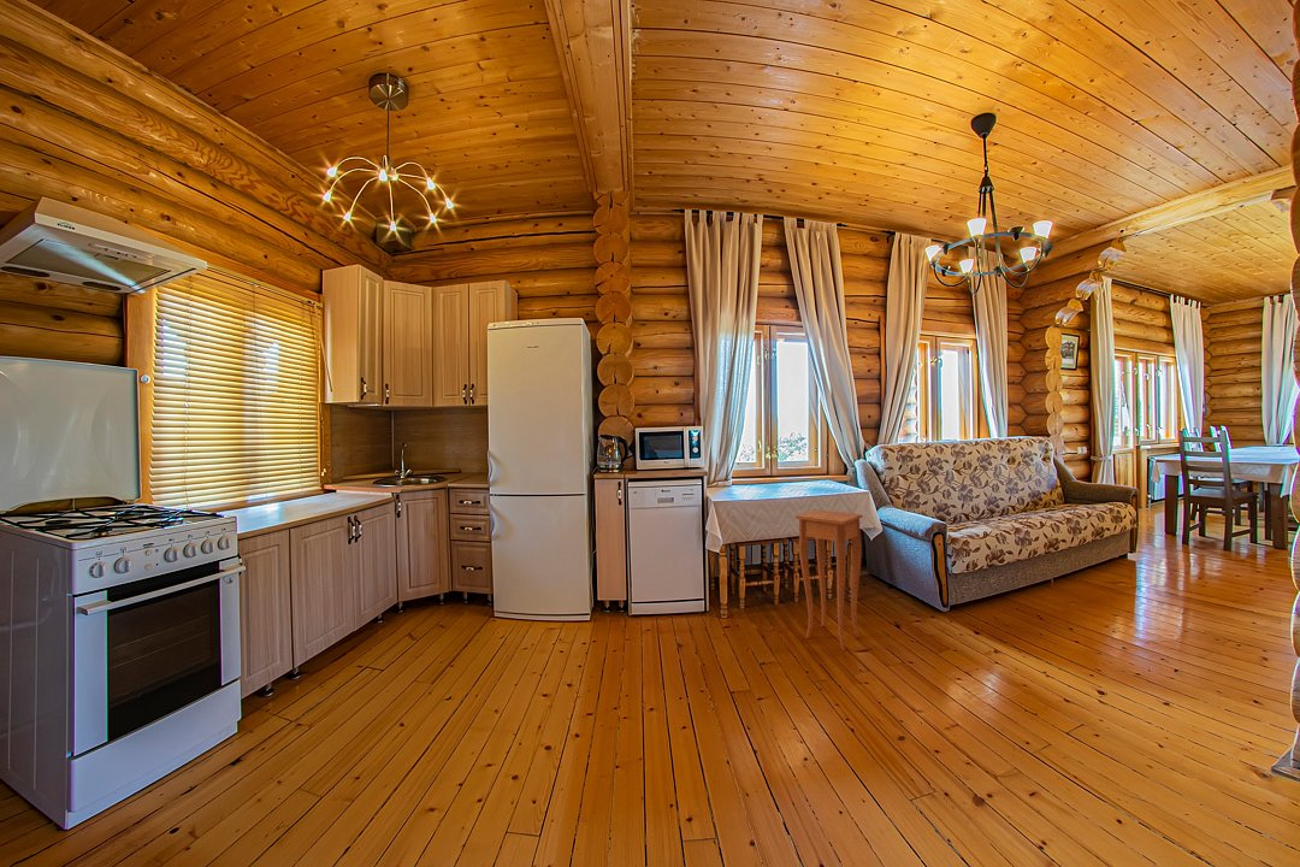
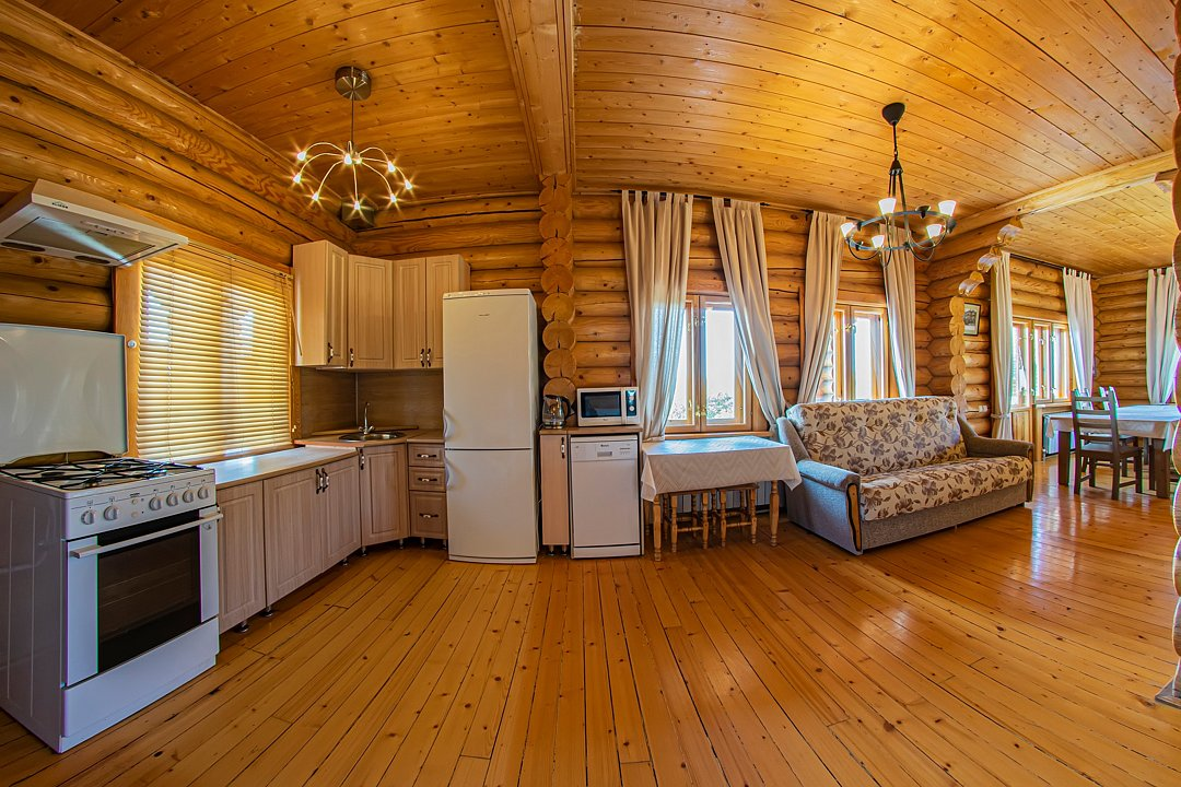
- side table [794,509,864,651]
